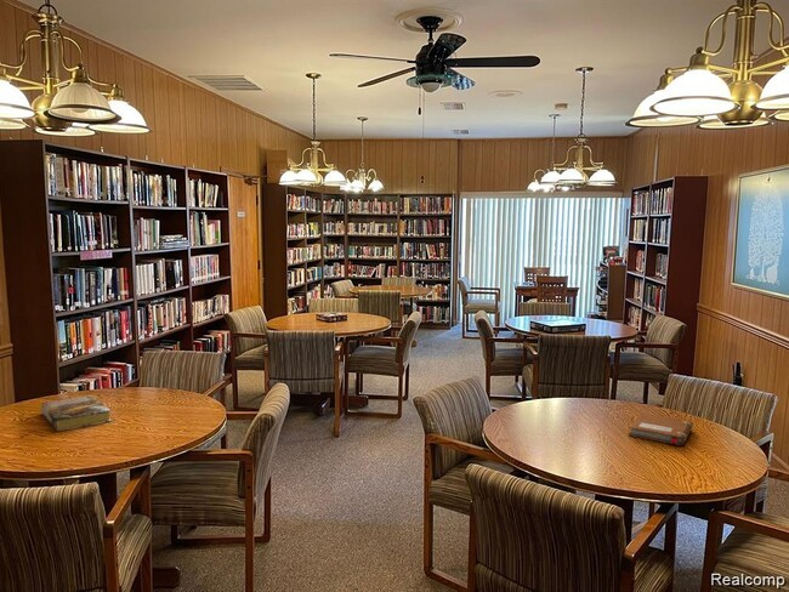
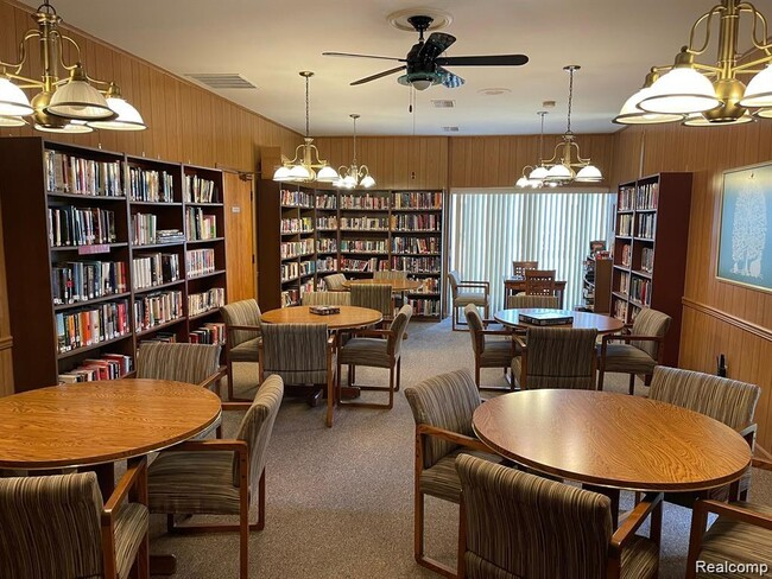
- book [40,394,113,432]
- notebook [628,411,694,446]
